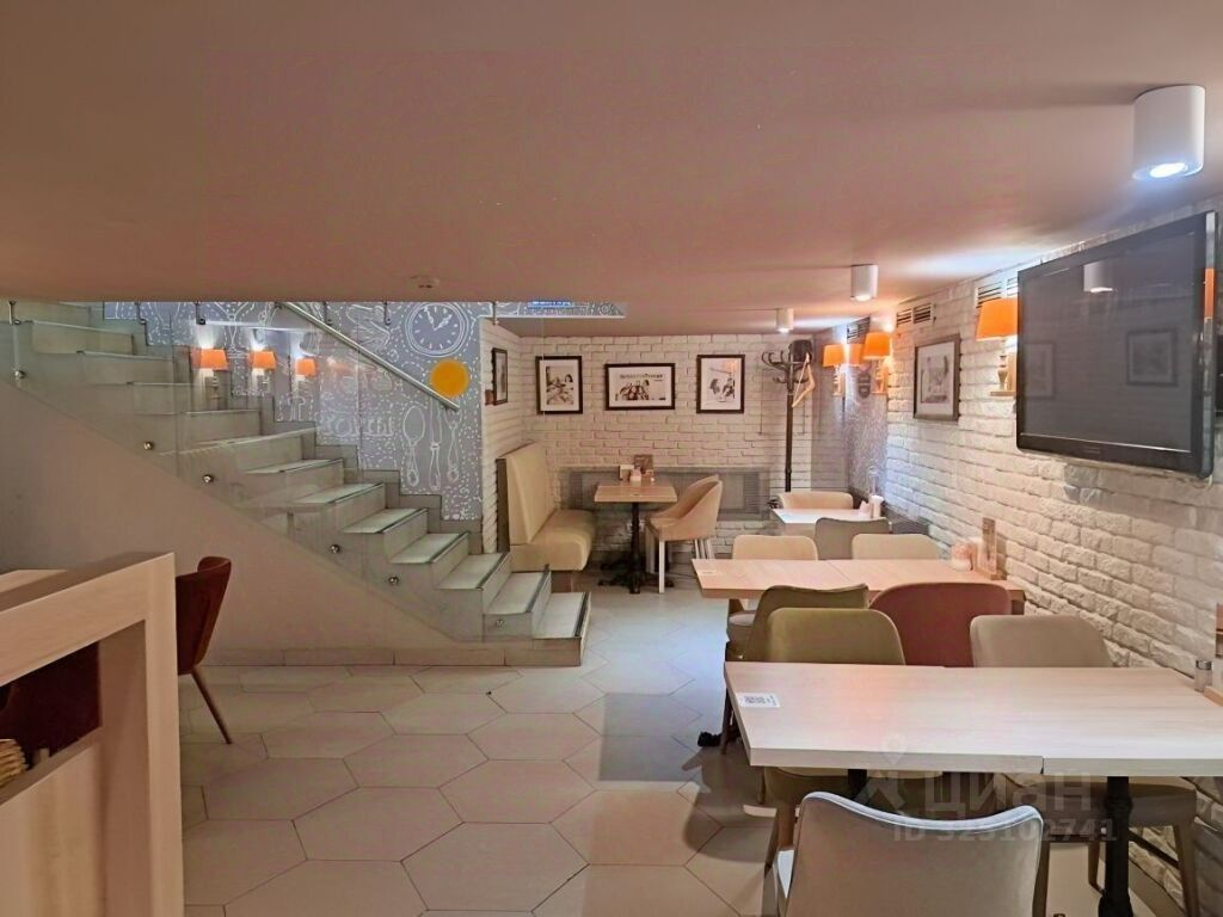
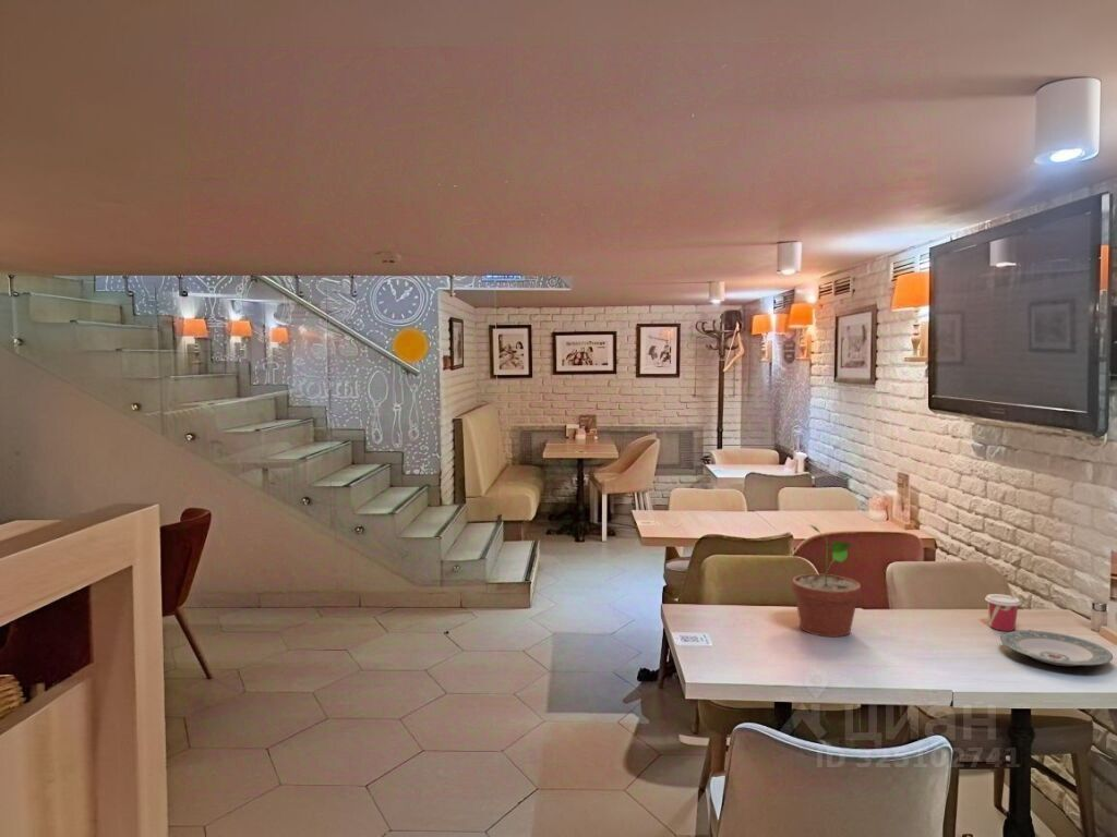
+ potted plant [791,523,862,639]
+ cup [984,593,1022,632]
+ plate [999,630,1114,667]
